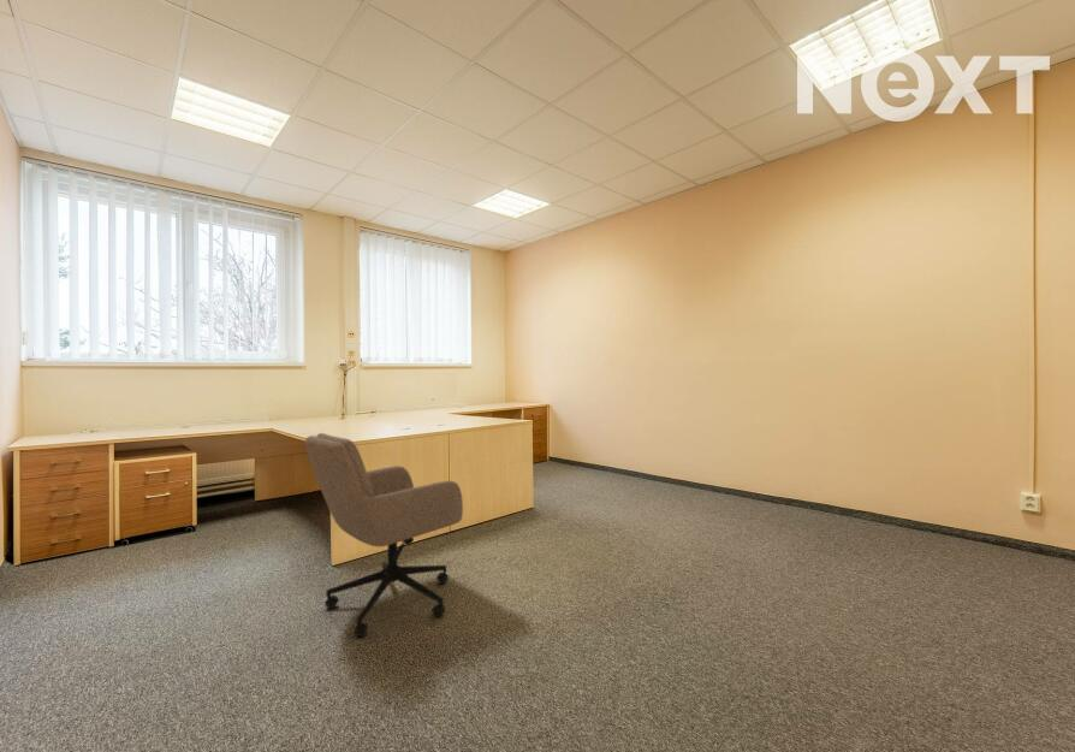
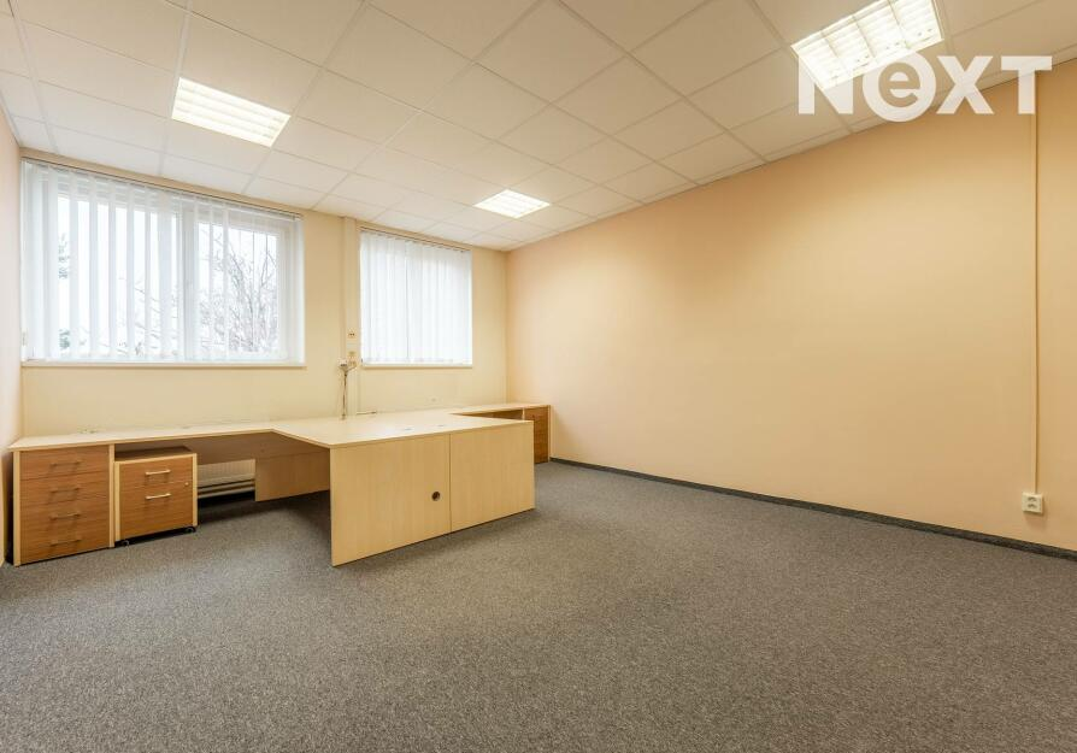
- office chair [304,432,464,638]
